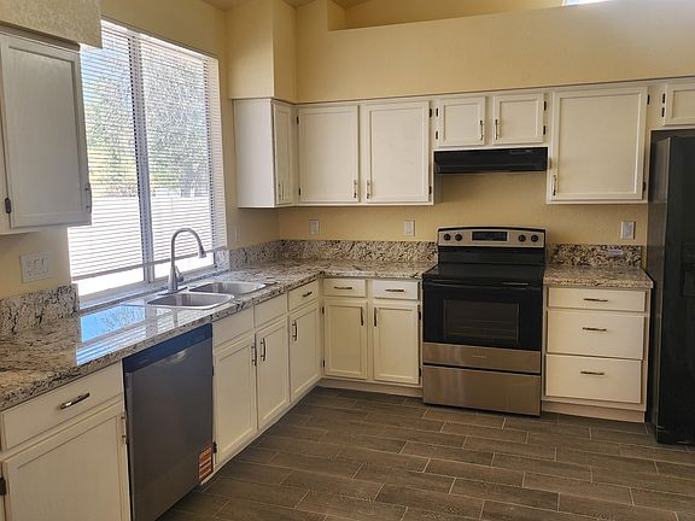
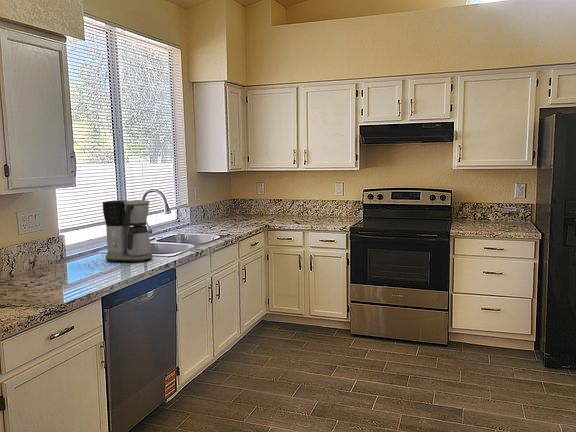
+ coffee maker [102,199,153,264]
